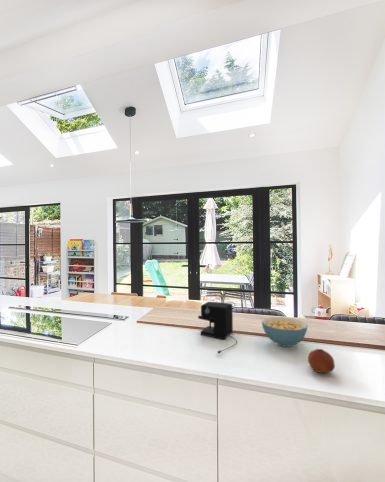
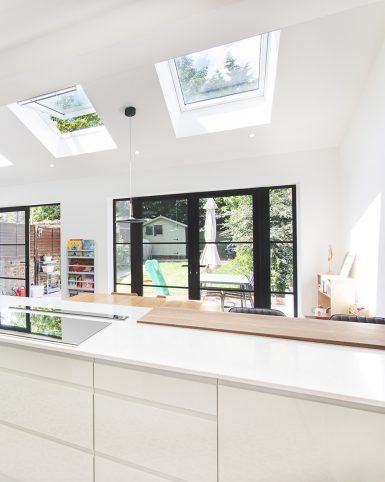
- fruit [307,348,336,374]
- cereal bowl [261,316,309,348]
- coffee maker [197,301,238,355]
